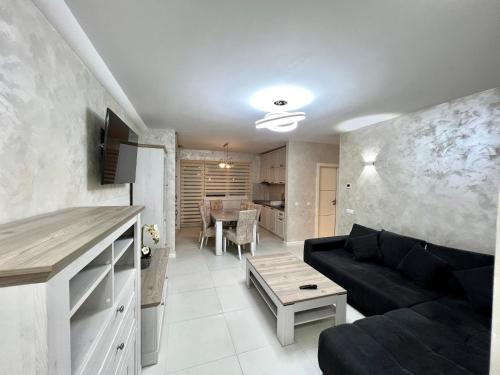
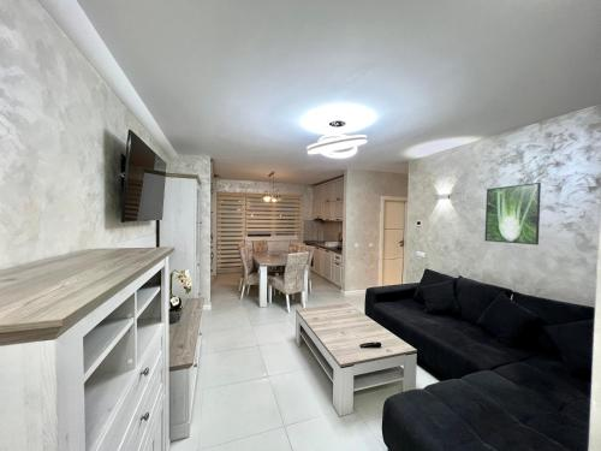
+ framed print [484,182,542,247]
